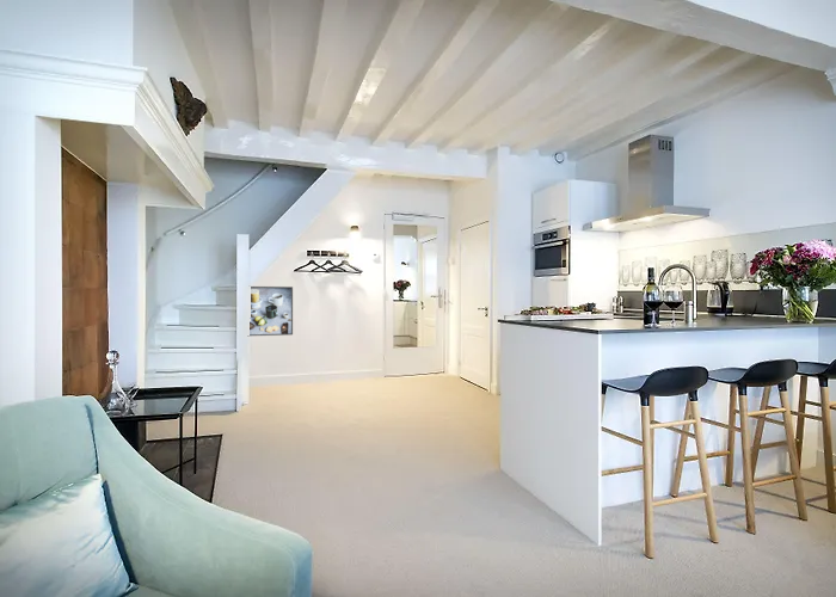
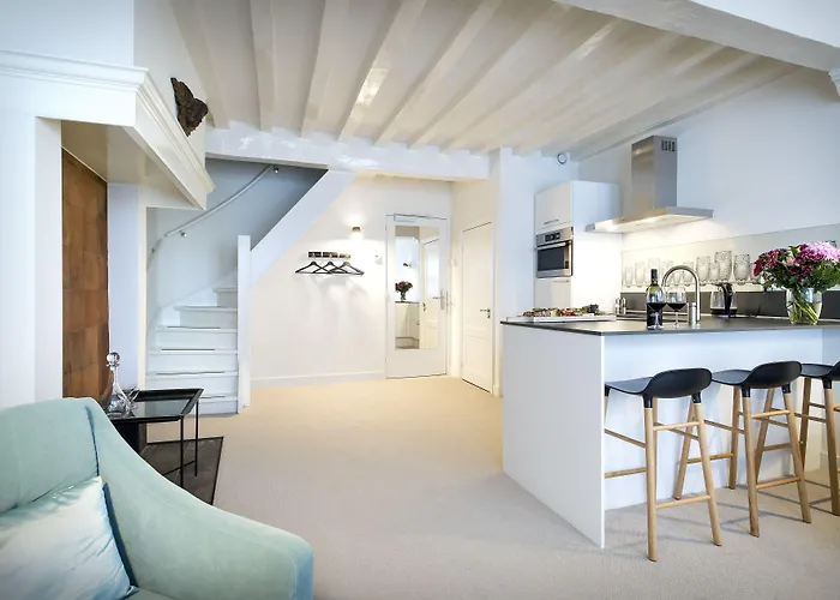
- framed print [248,285,294,337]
